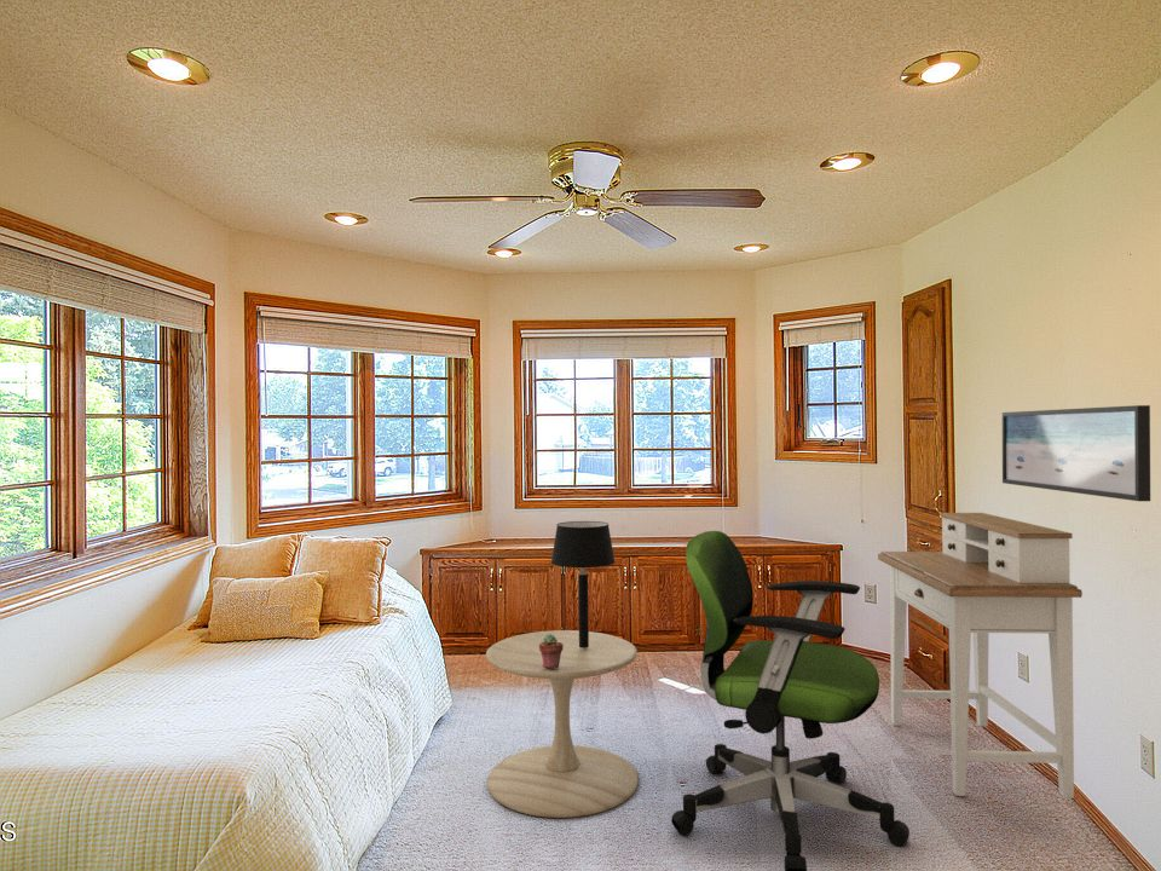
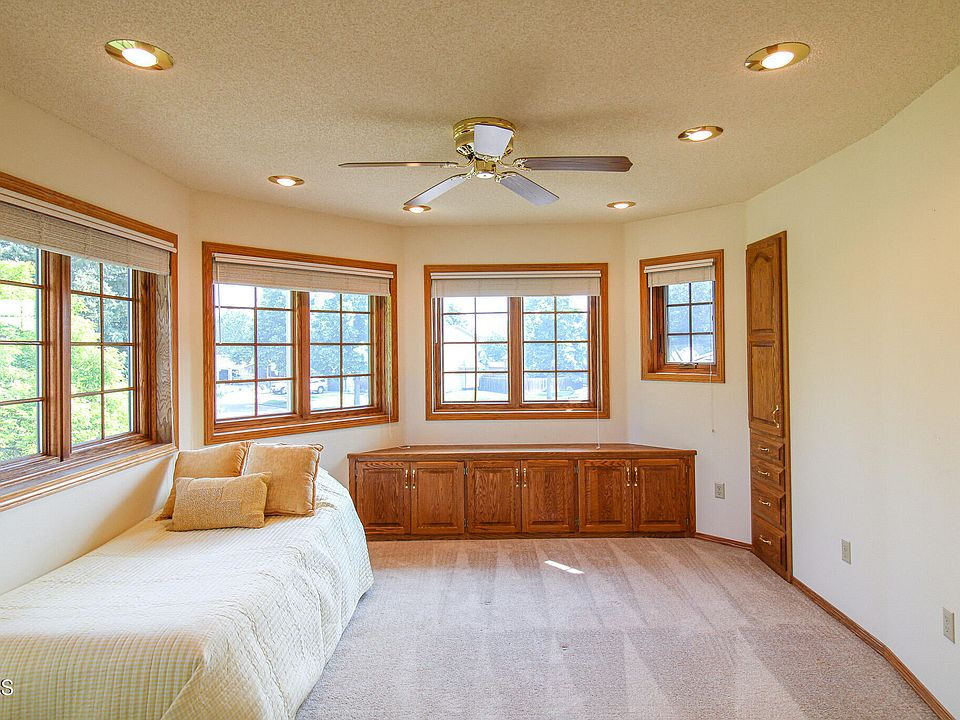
- desk [877,512,1084,800]
- side table [485,629,640,819]
- table lamp [550,520,617,648]
- office chair [670,530,911,871]
- wall art [1001,404,1151,502]
- potted succulent [539,634,564,669]
